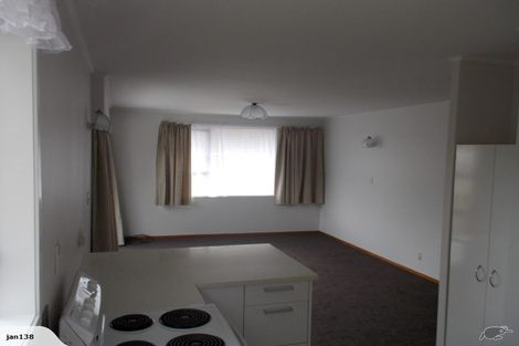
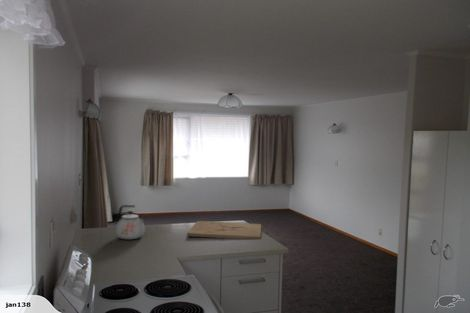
+ cutting board [186,220,263,239]
+ kettle [115,204,146,240]
